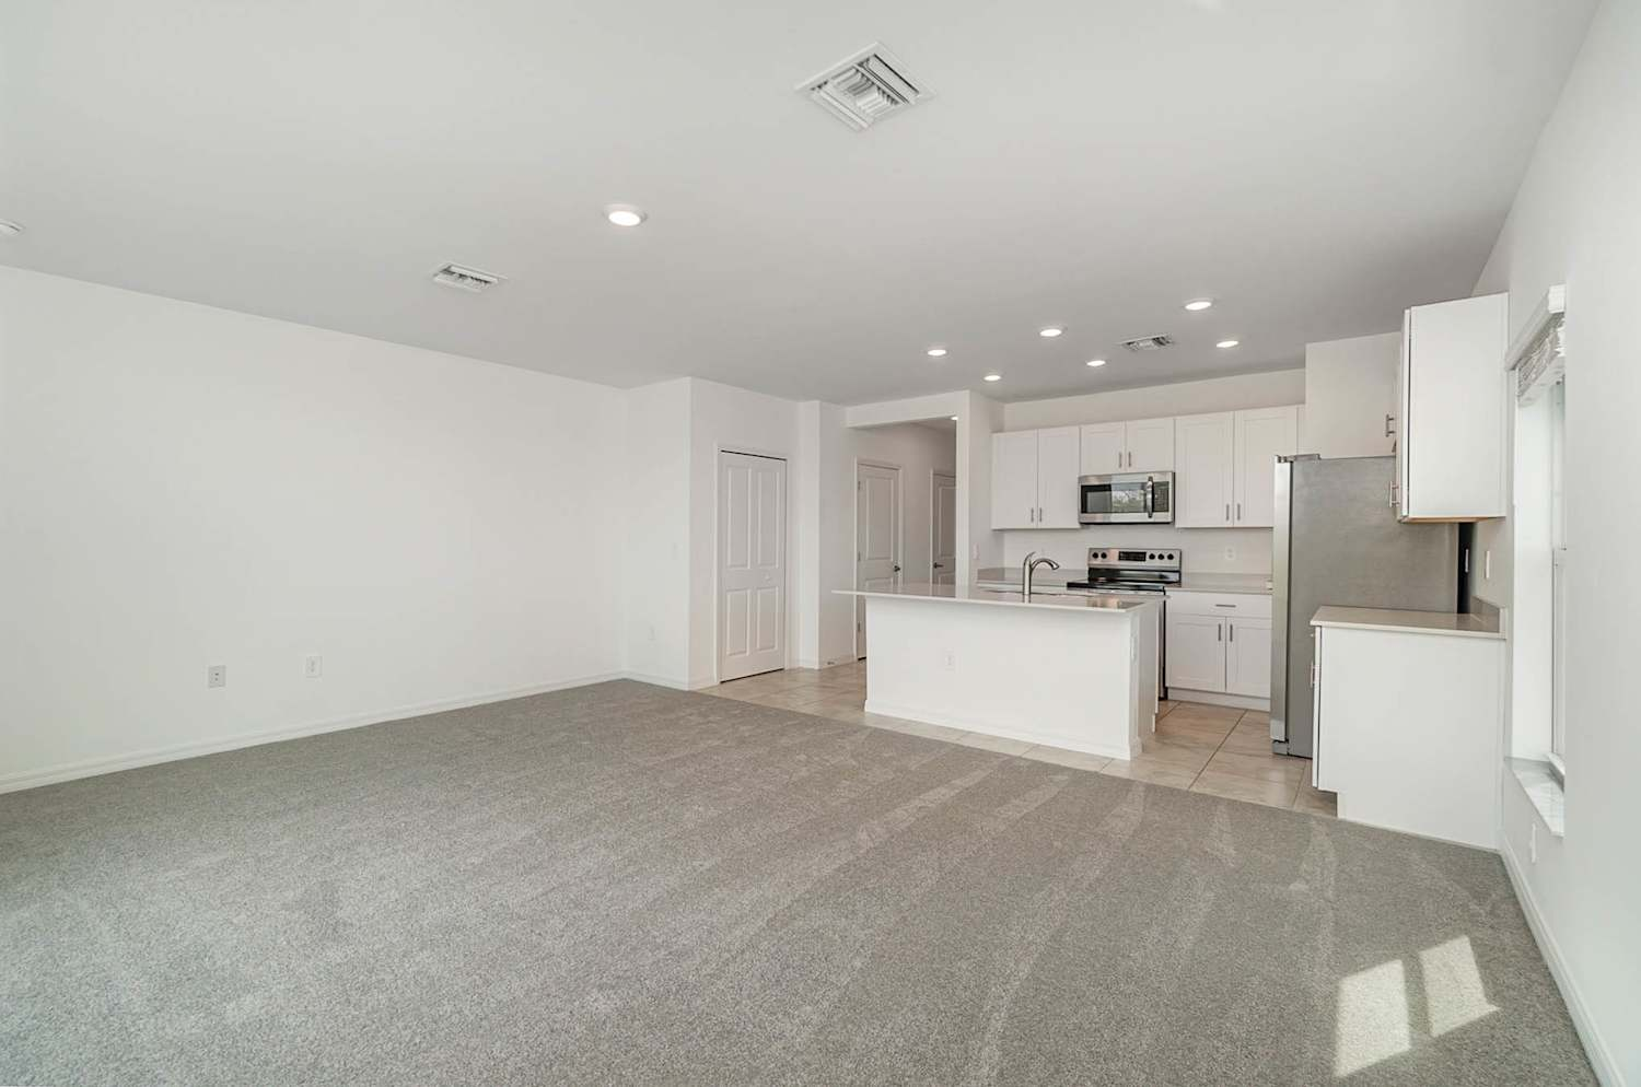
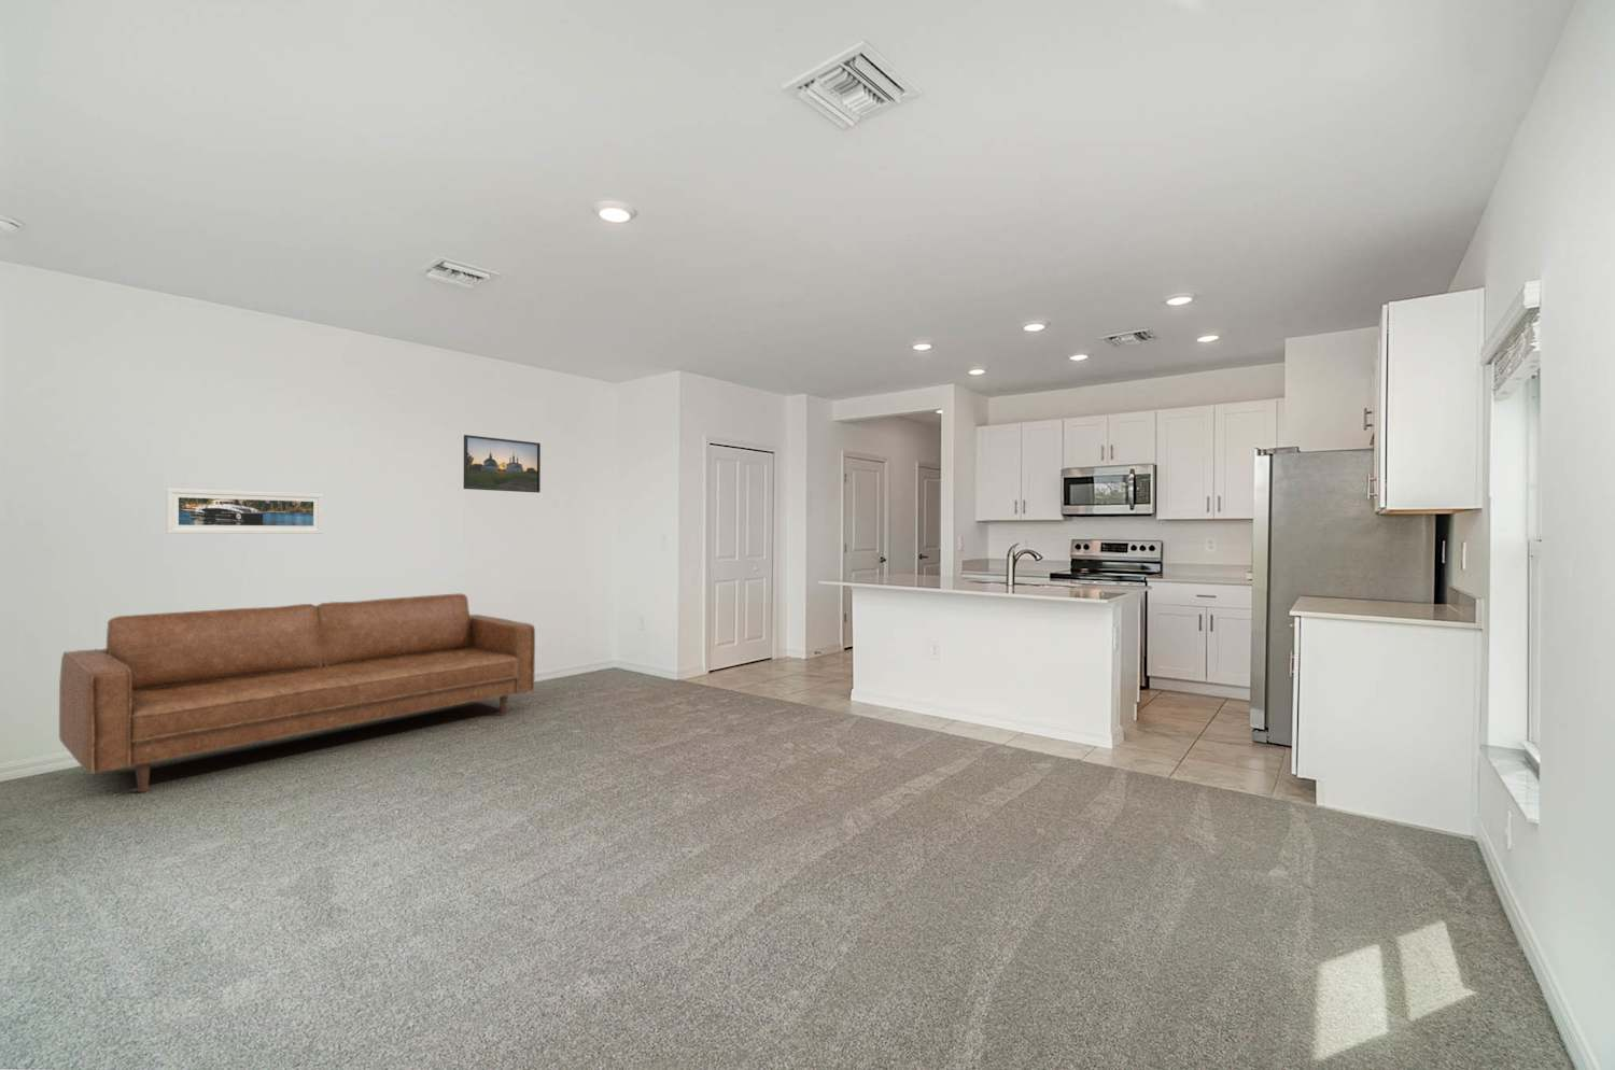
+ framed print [165,487,324,535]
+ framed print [463,433,541,494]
+ sofa [59,594,536,793]
